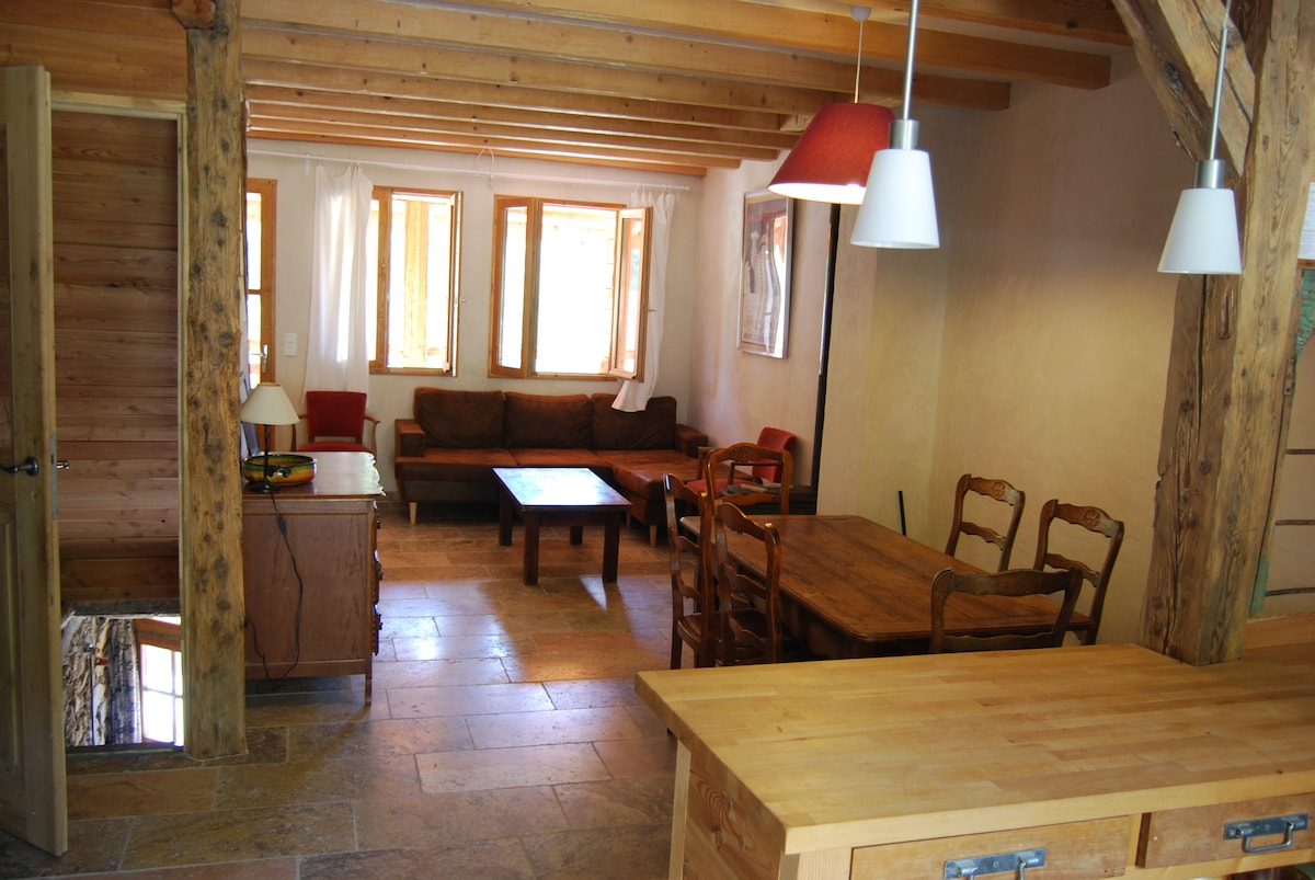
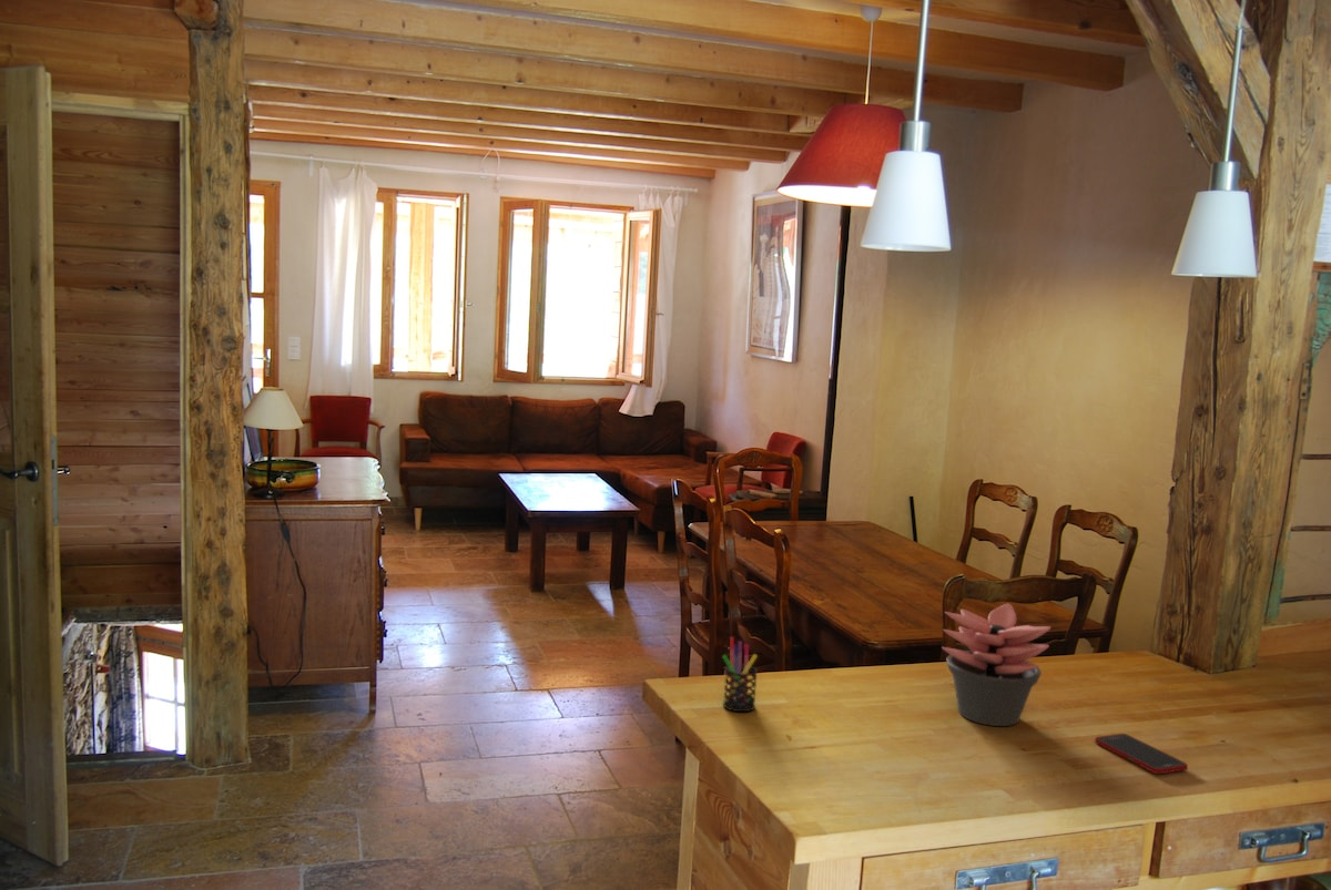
+ succulent plant [941,603,1053,727]
+ pen holder [721,636,759,713]
+ cell phone [1094,733,1189,775]
